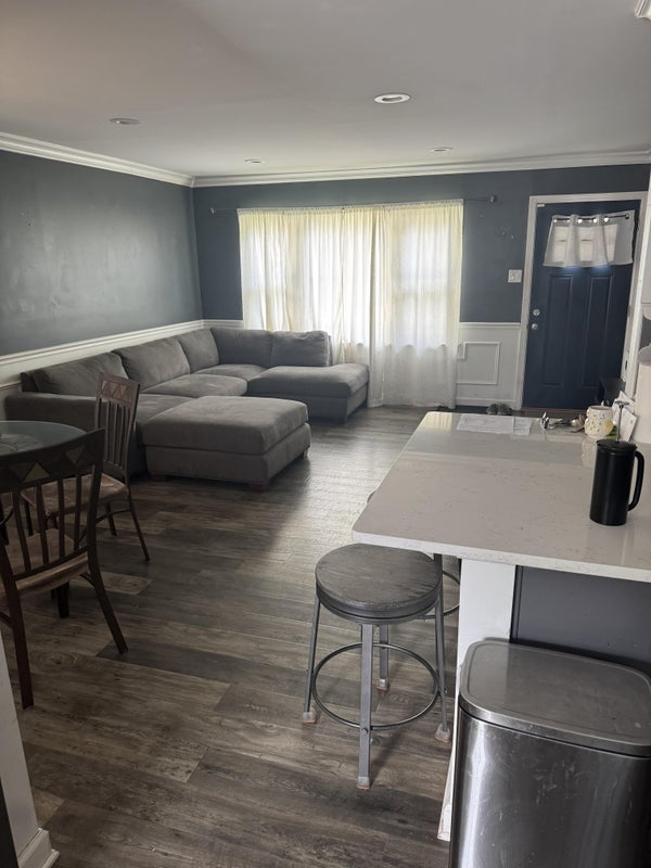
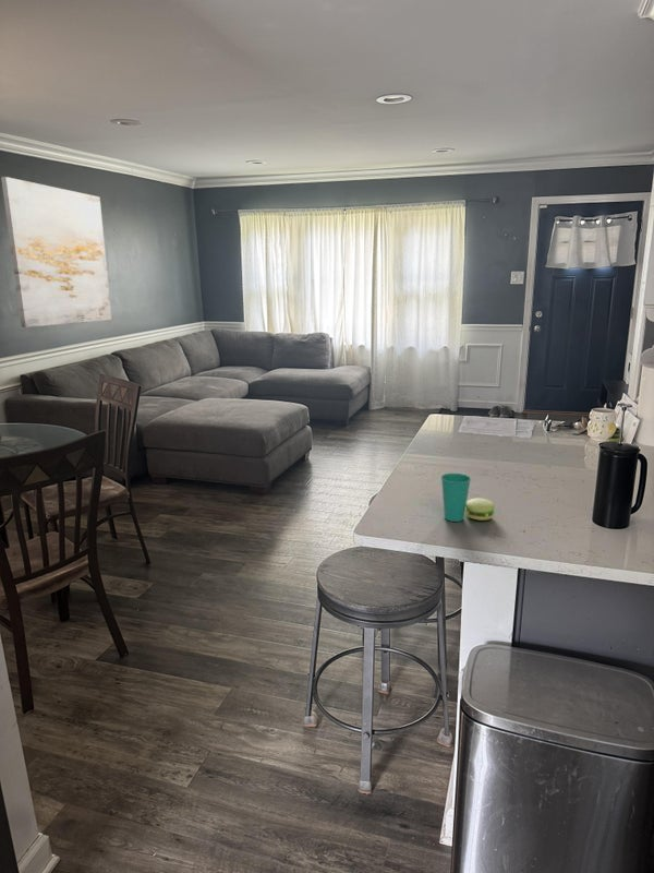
+ cup [440,473,496,523]
+ wall art [0,176,112,328]
